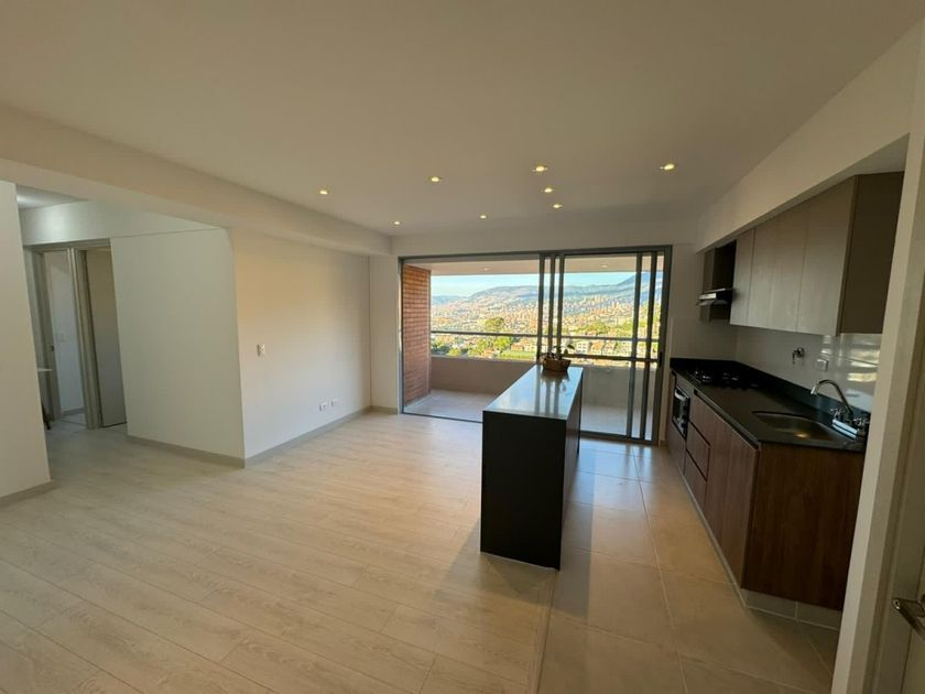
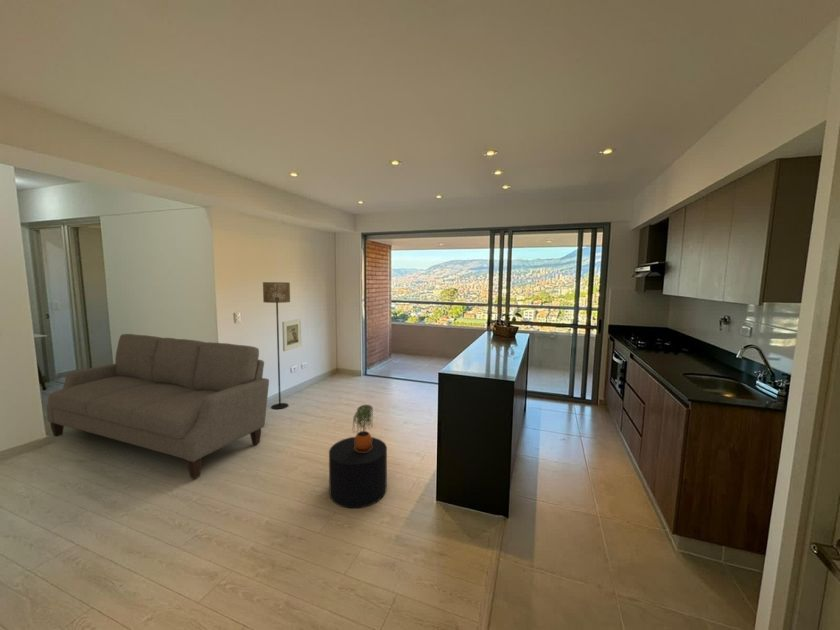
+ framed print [281,318,303,352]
+ stool [328,436,388,509]
+ sofa [46,333,270,480]
+ potted plant [351,404,374,452]
+ floor lamp [262,281,291,410]
